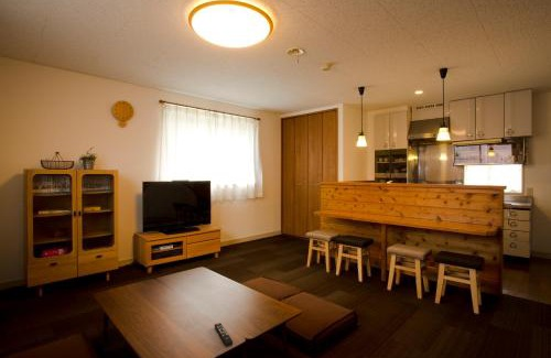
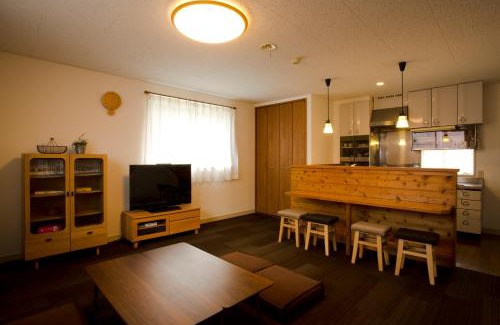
- remote control [214,322,234,347]
